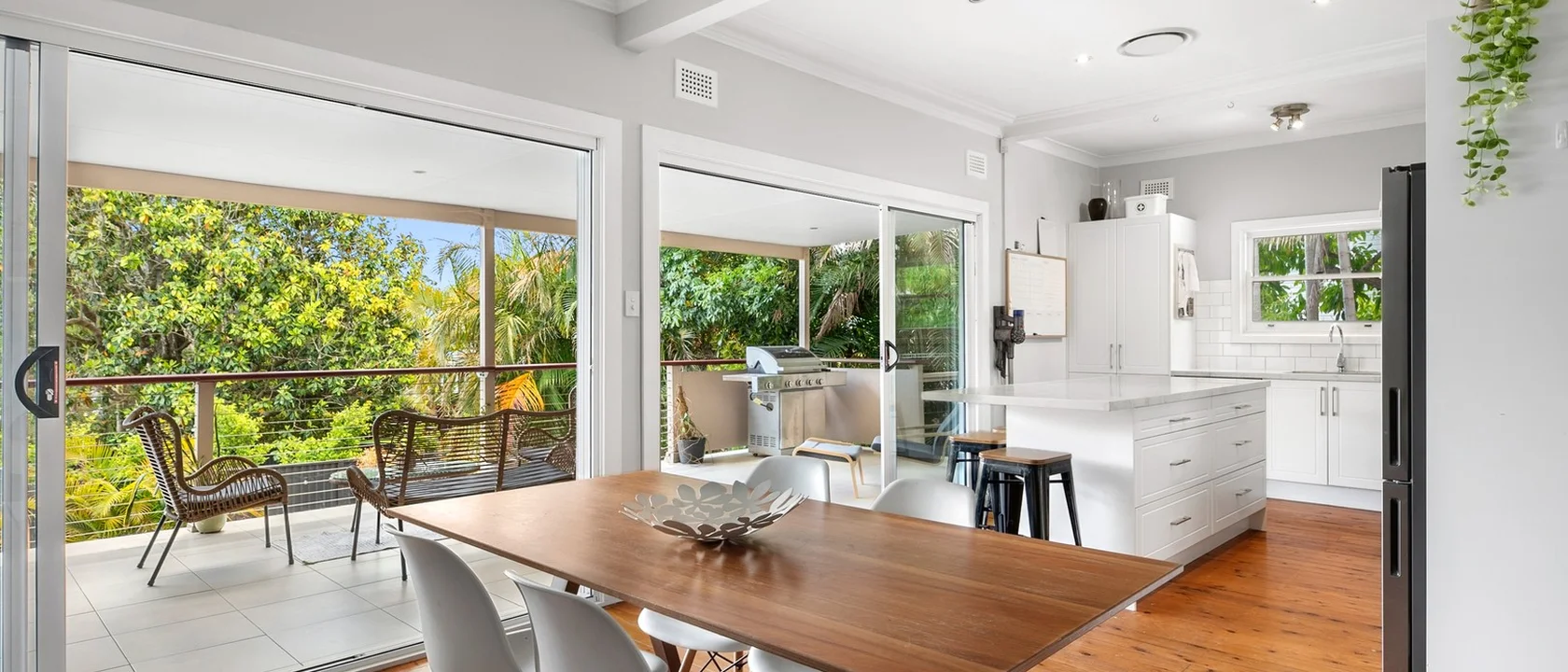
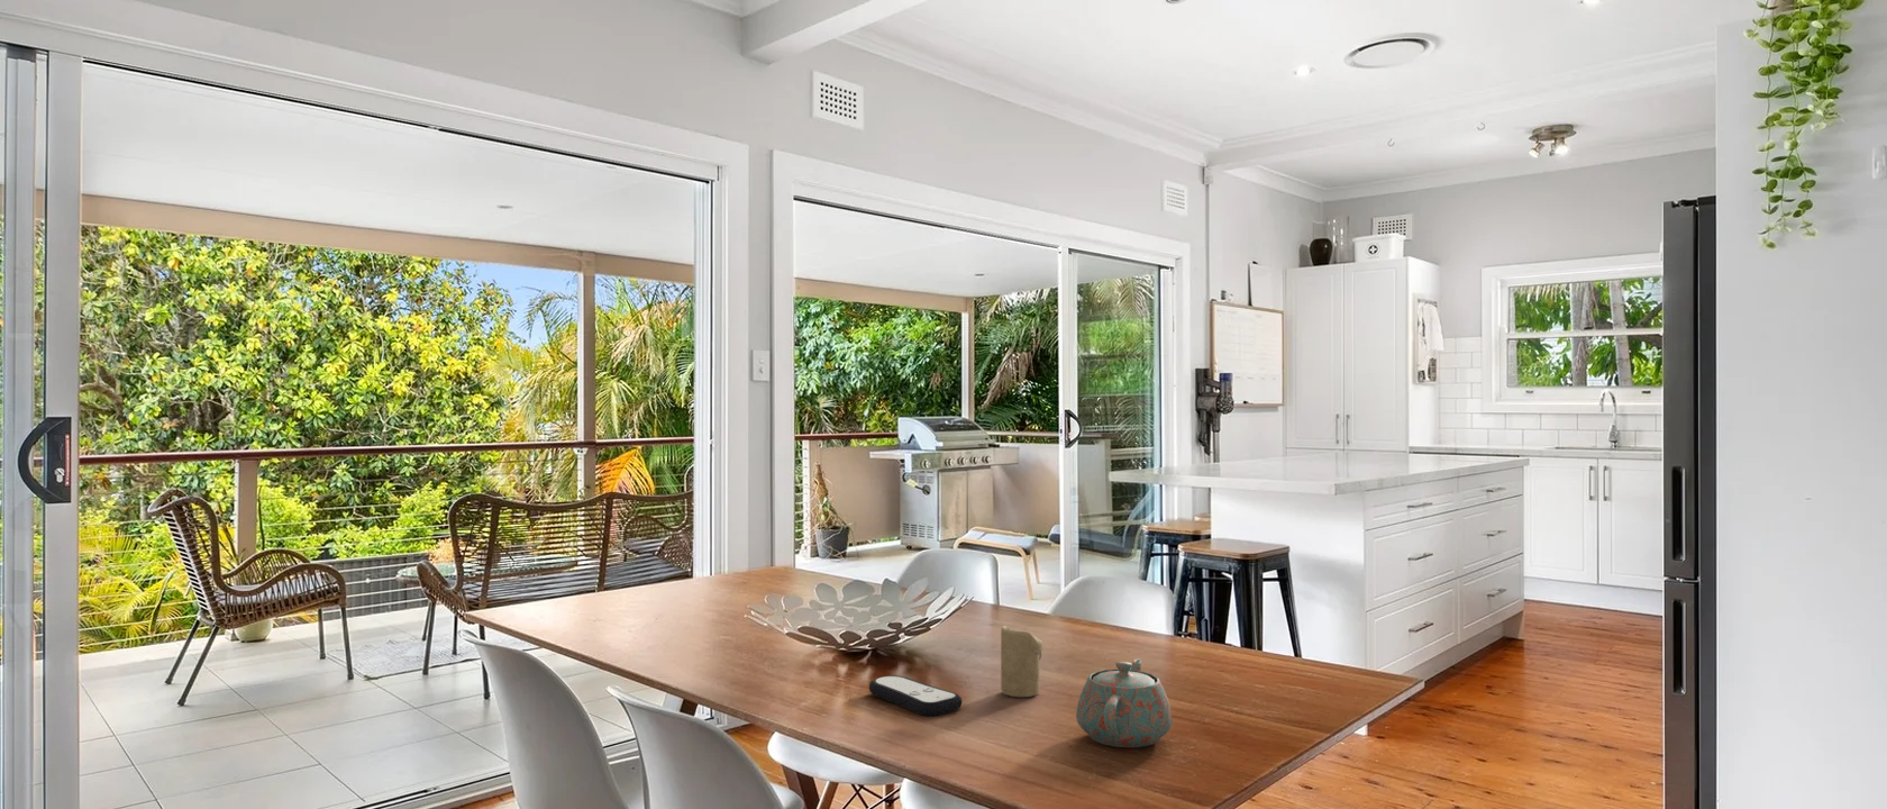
+ remote control [868,674,964,716]
+ teapot [1075,657,1173,749]
+ candle [1000,625,1043,698]
